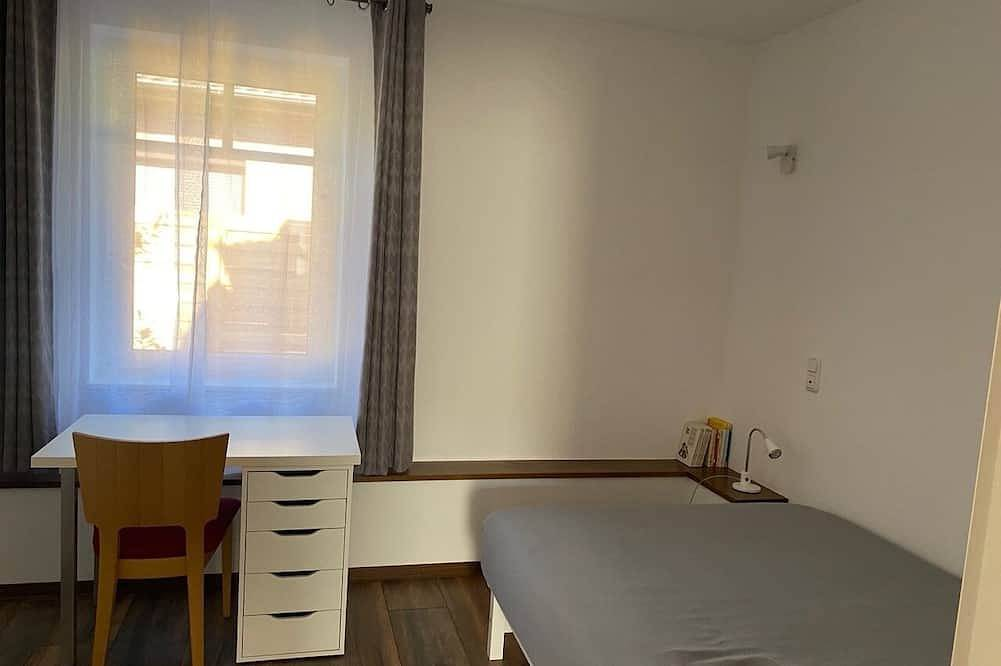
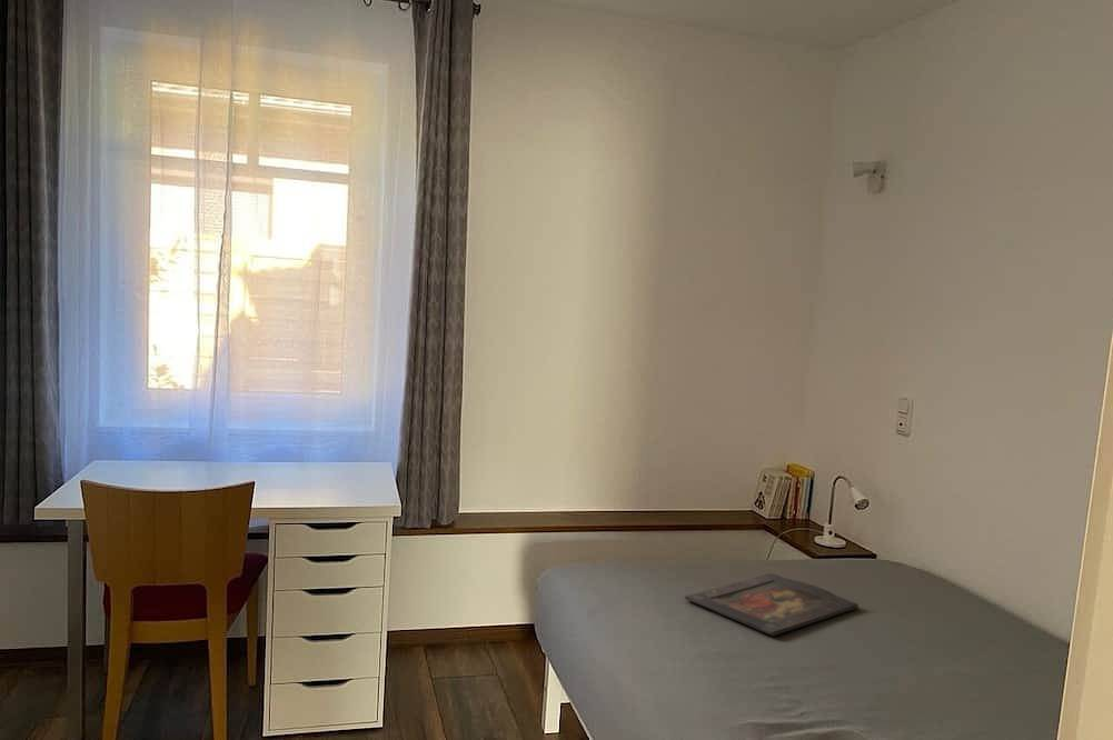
+ tray [684,572,859,637]
